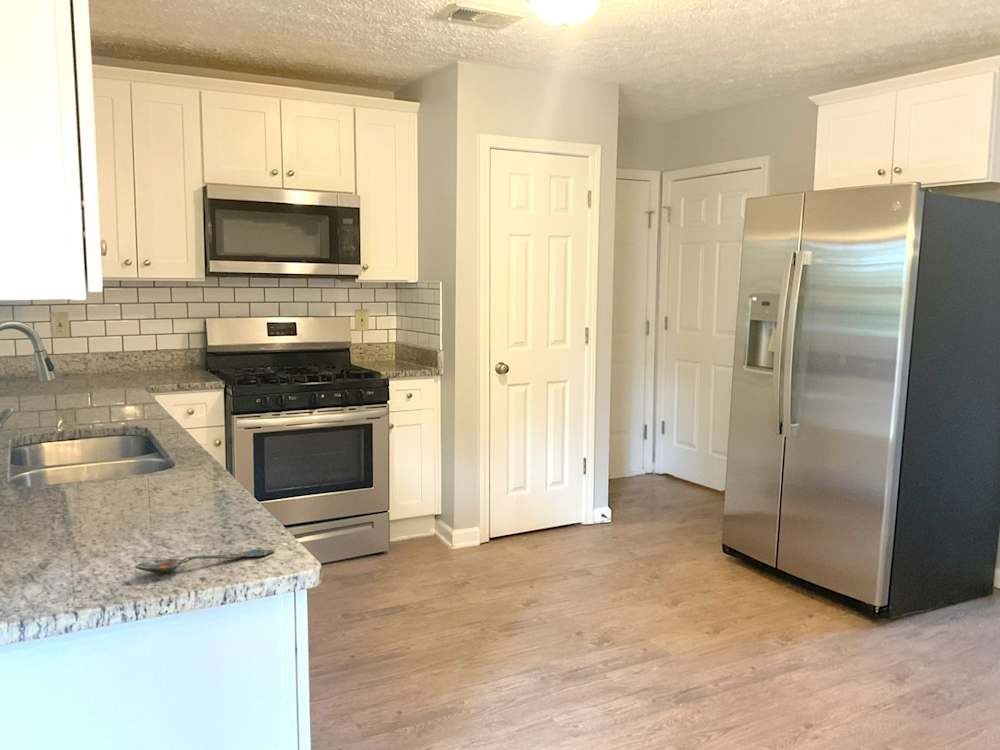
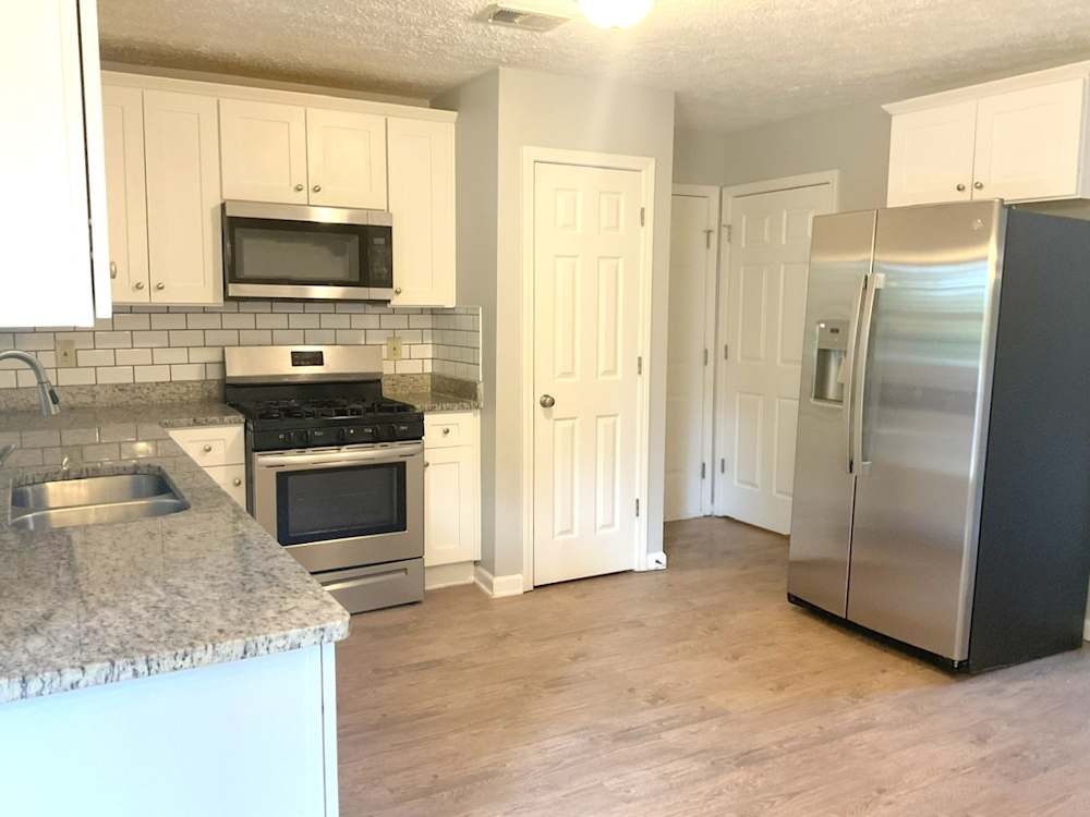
- spoon [134,548,276,574]
